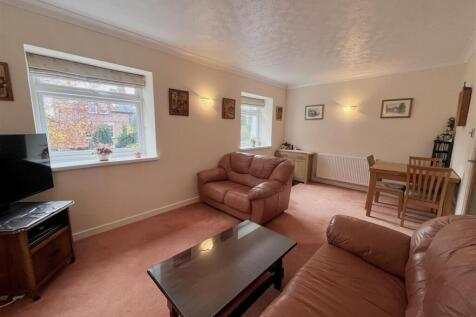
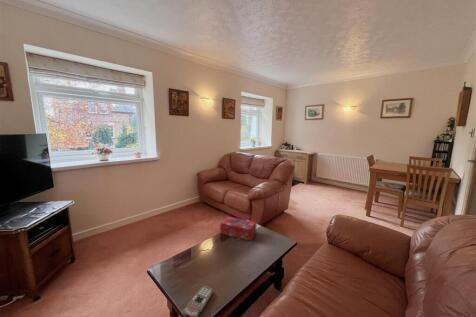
+ tissue box [219,216,258,242]
+ remote control [181,285,214,317]
